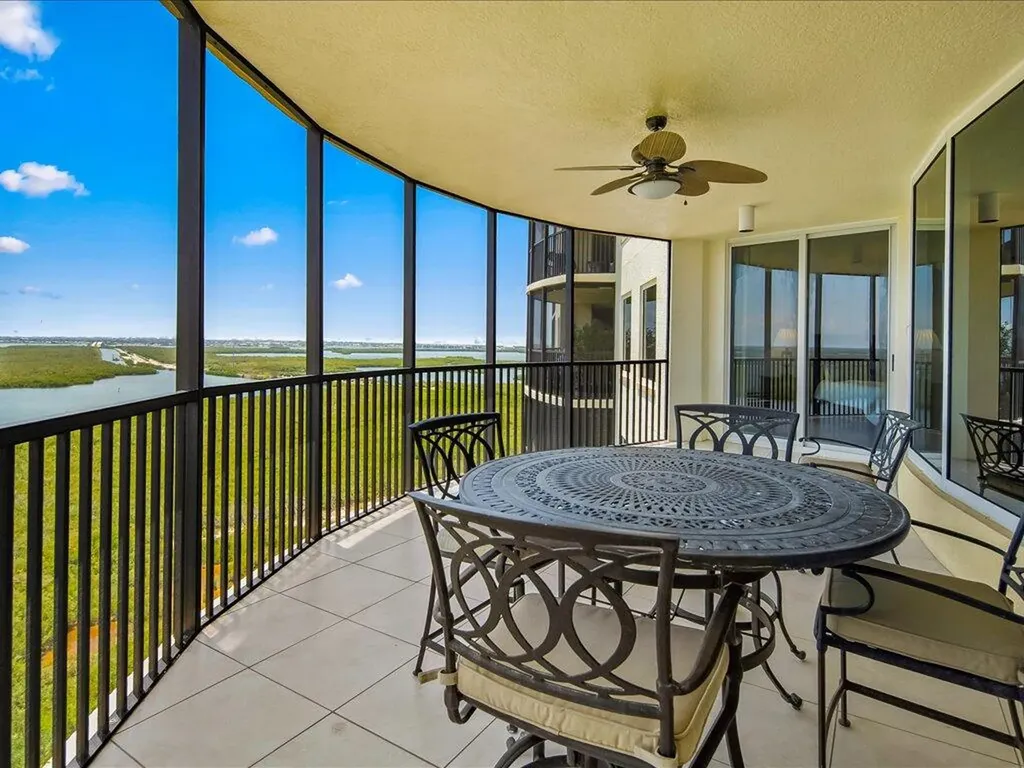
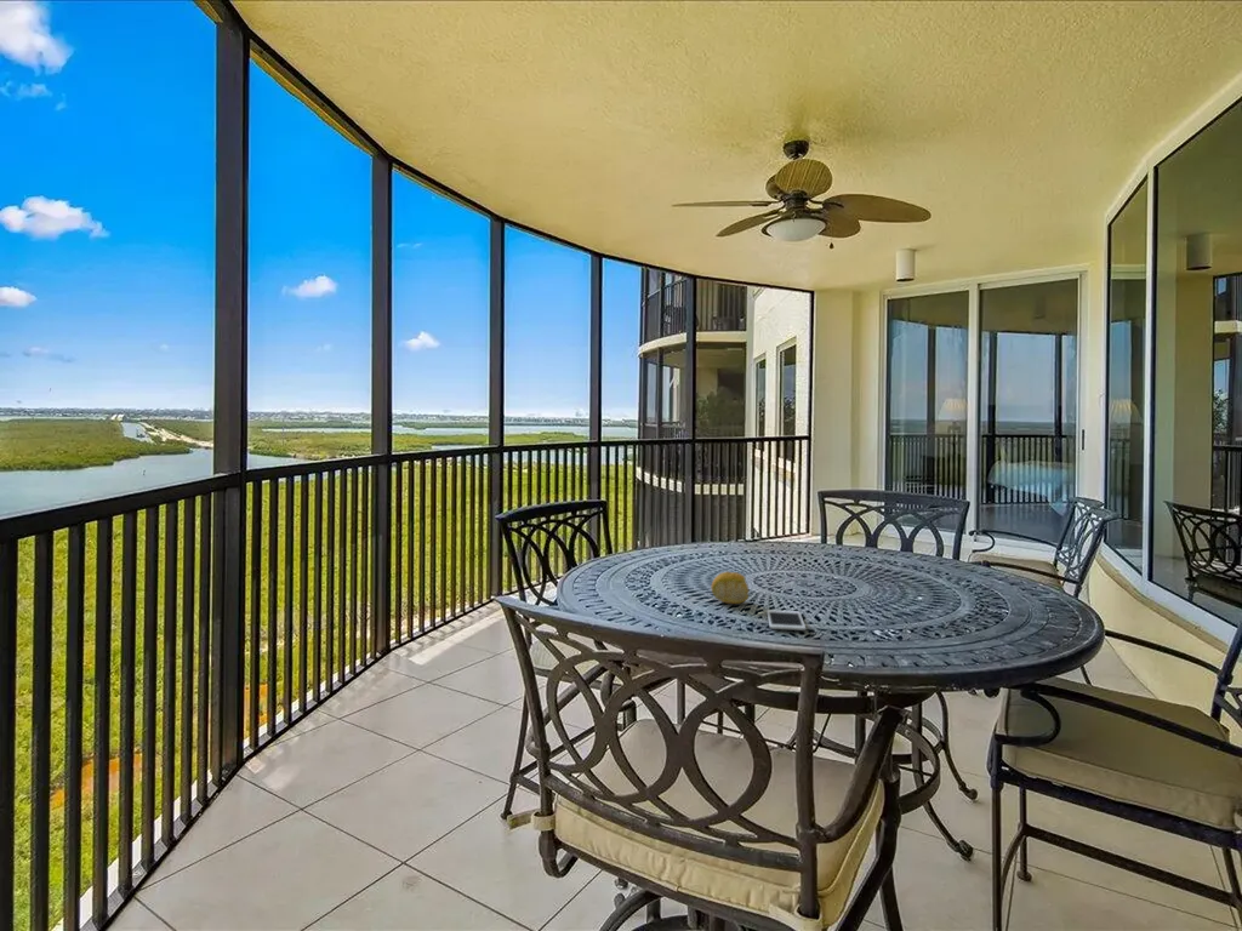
+ cell phone [765,609,807,632]
+ fruit [710,571,750,605]
